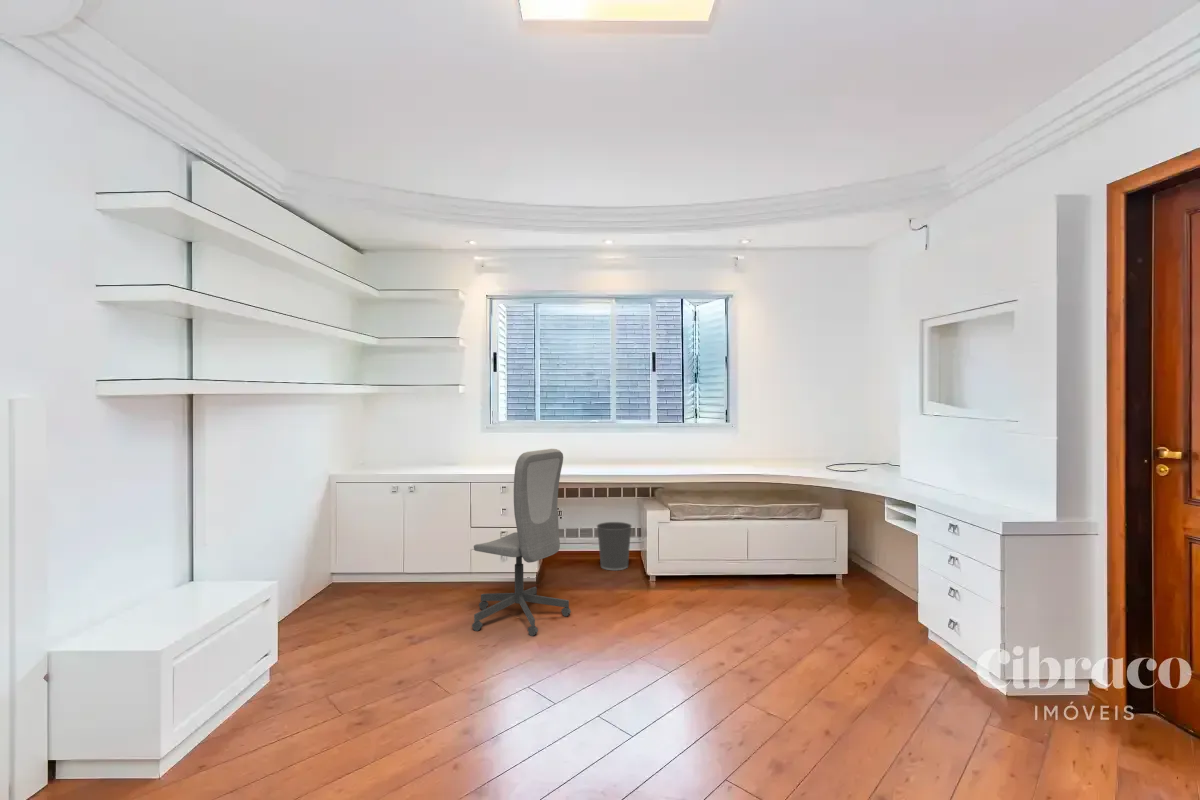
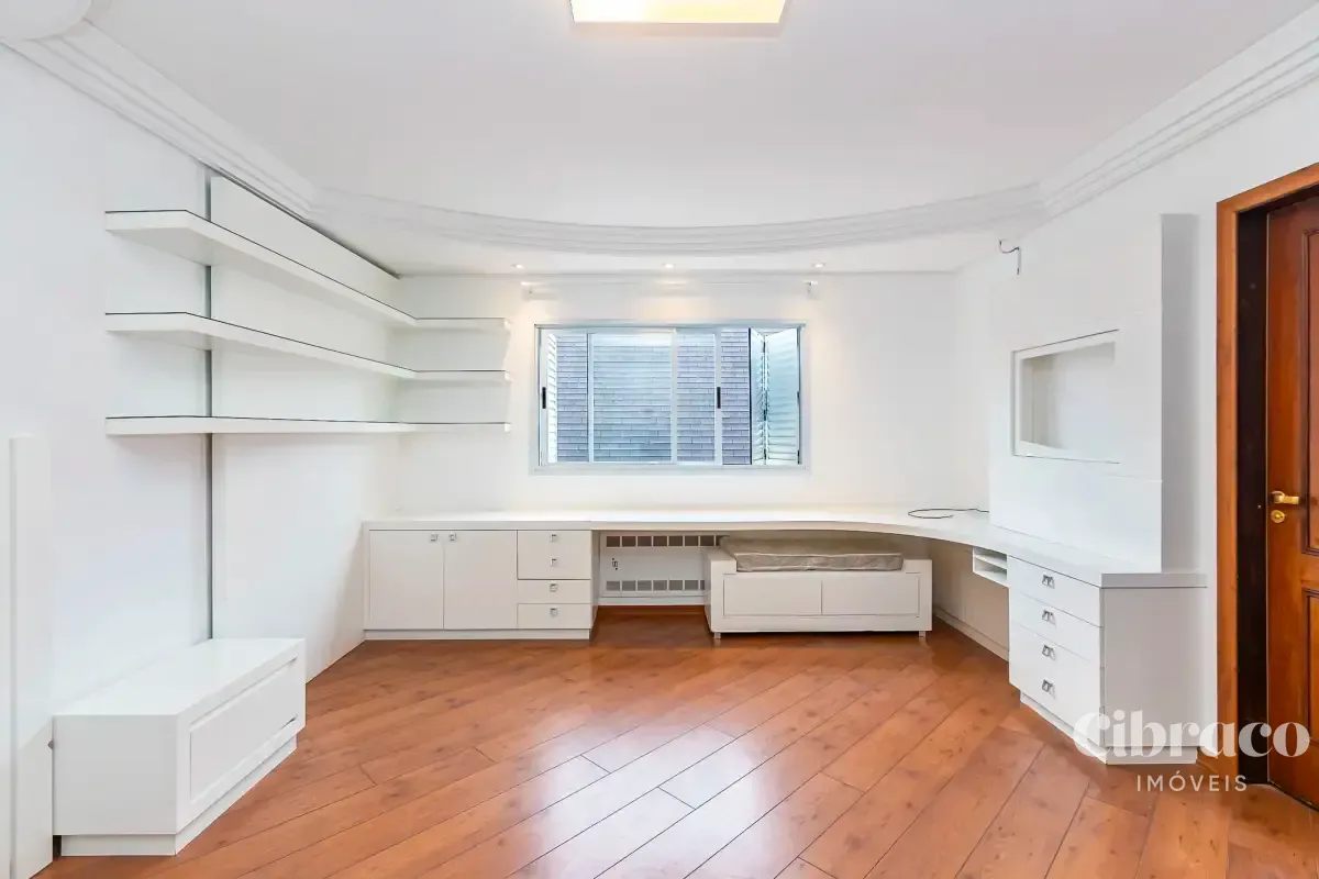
- wastebasket [596,521,633,571]
- office chair [471,448,572,637]
